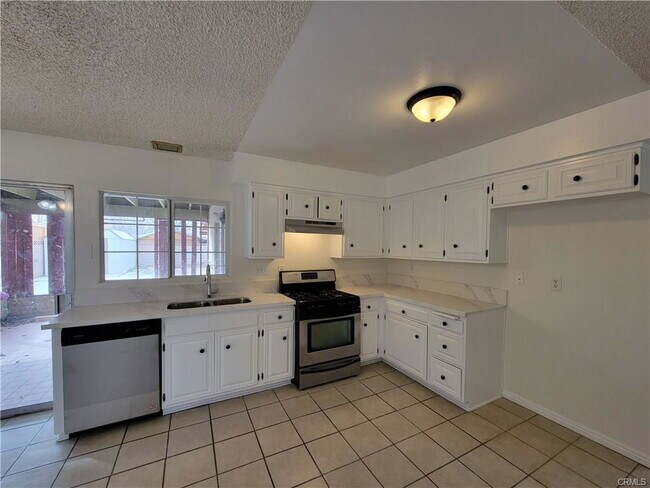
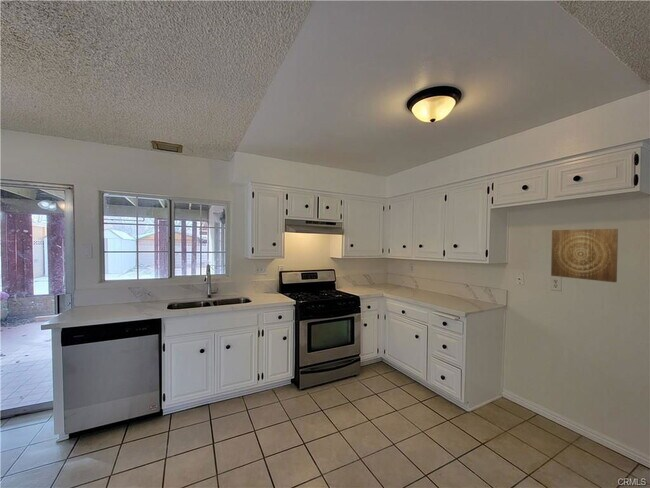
+ wall art [550,228,619,283]
